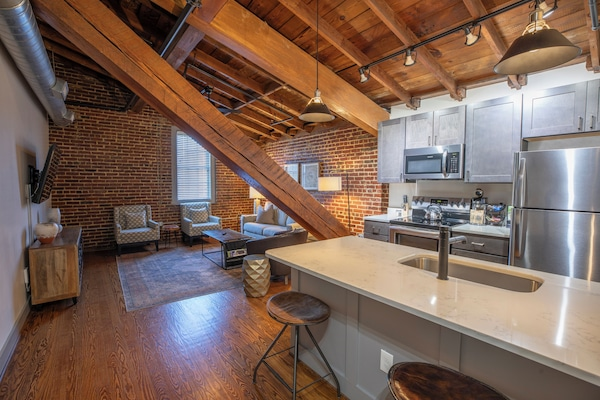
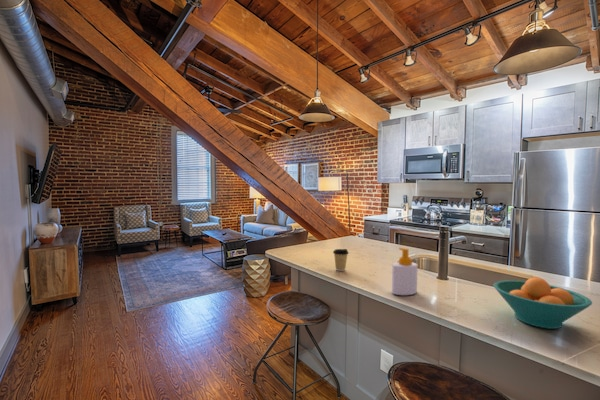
+ coffee cup [332,248,350,272]
+ fruit bowl [493,277,593,330]
+ soap bottle [391,247,419,296]
